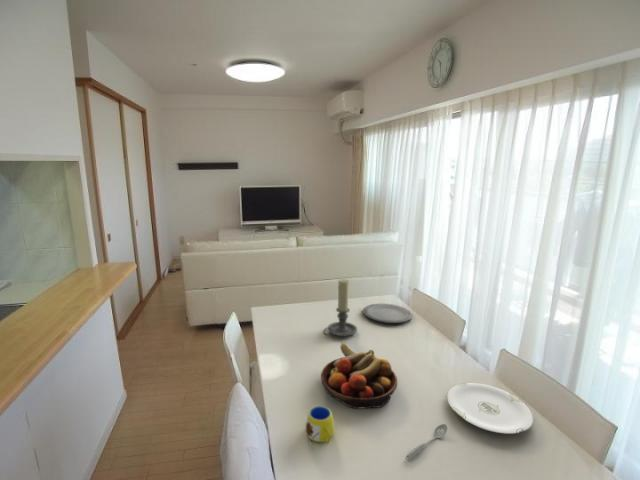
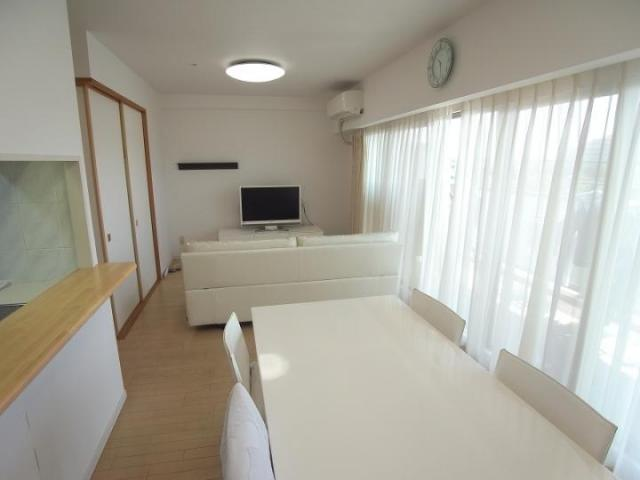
- candle holder [323,279,358,337]
- spoon [405,423,448,460]
- plate [362,302,414,324]
- fruit bowl [320,341,398,410]
- plate [446,382,534,435]
- mug [304,405,335,451]
